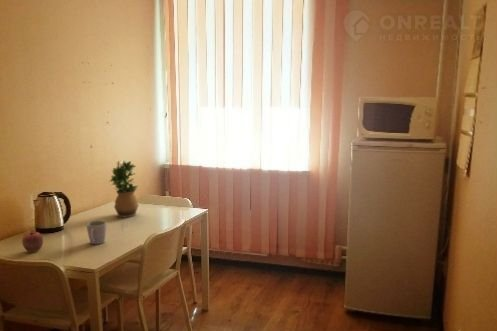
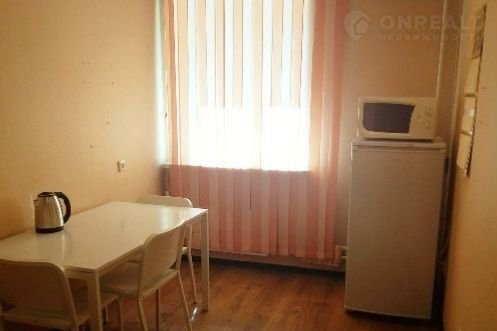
- apple [21,230,44,253]
- potted plant [108,160,140,219]
- mug [85,219,108,245]
